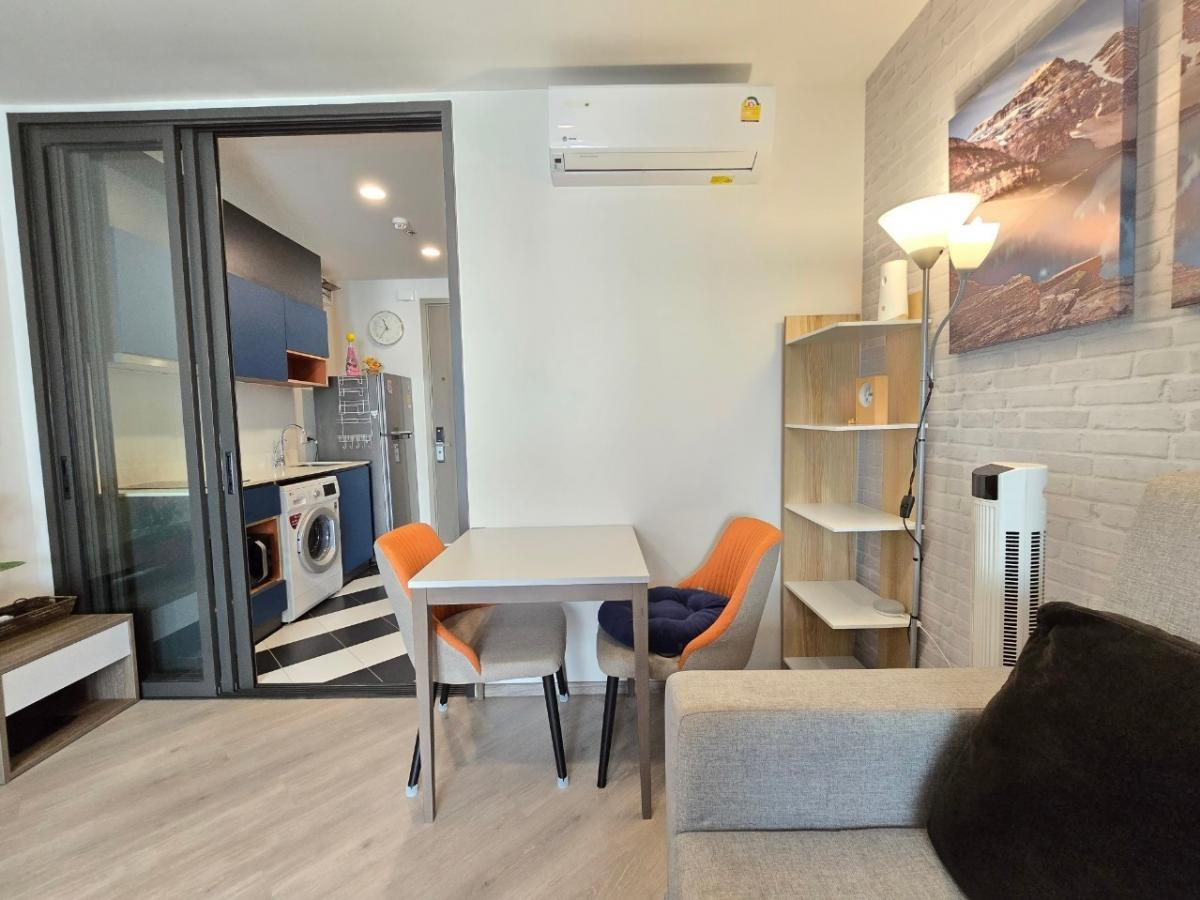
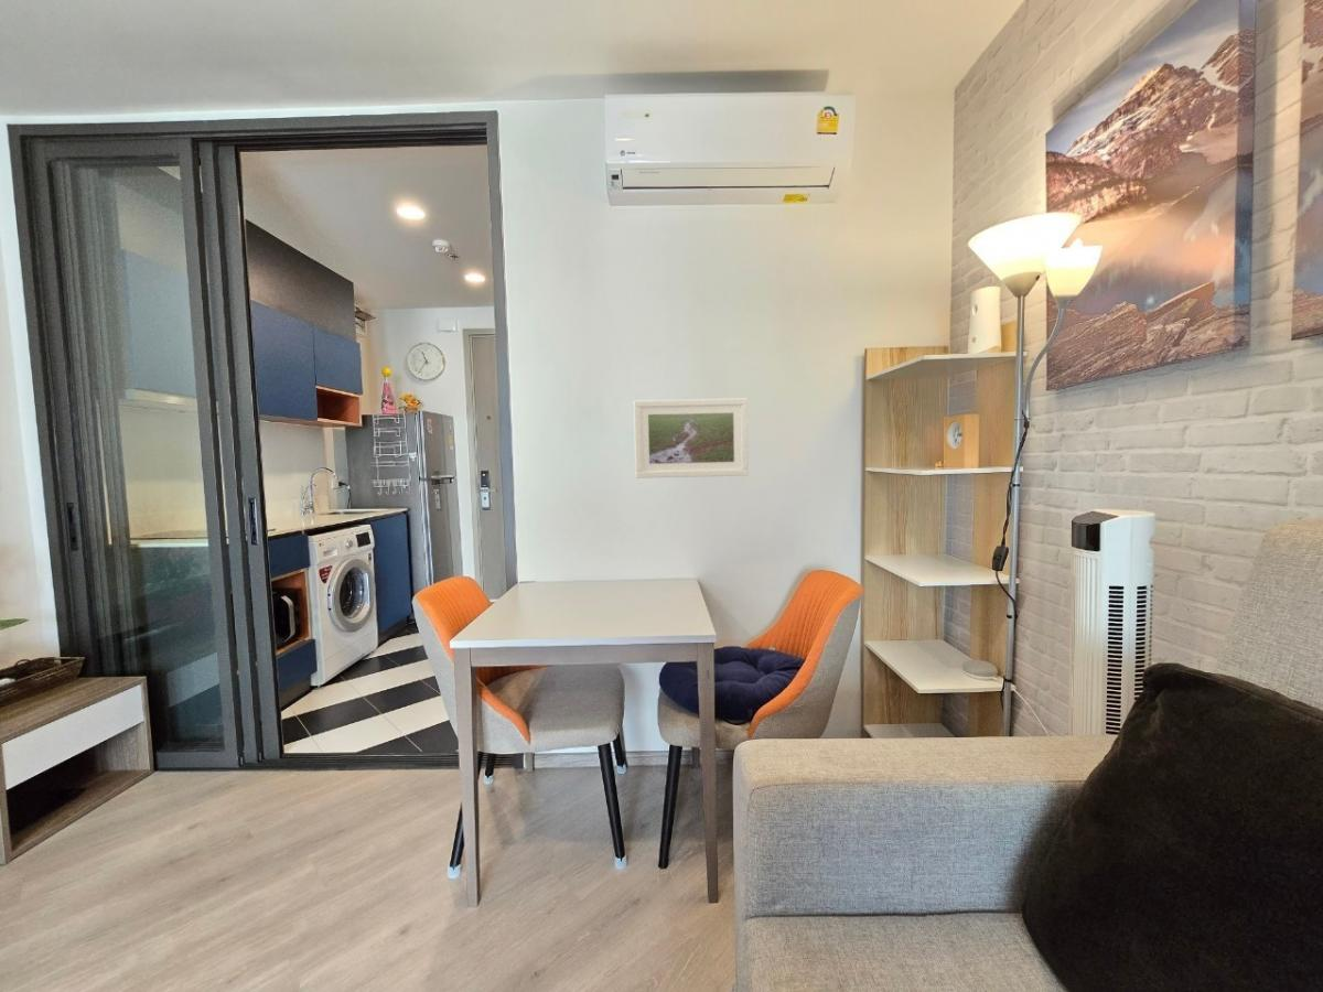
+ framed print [633,397,750,479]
